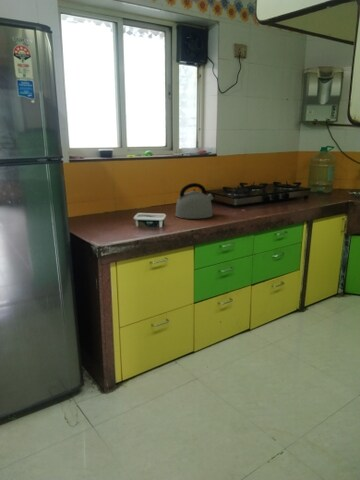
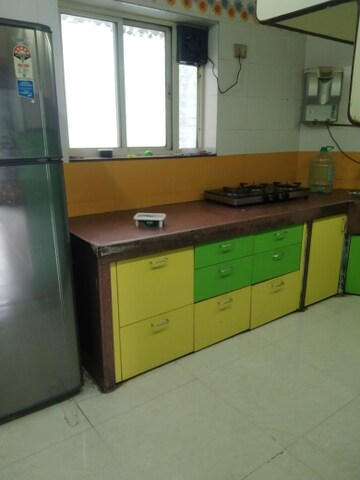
- kettle [174,182,216,220]
